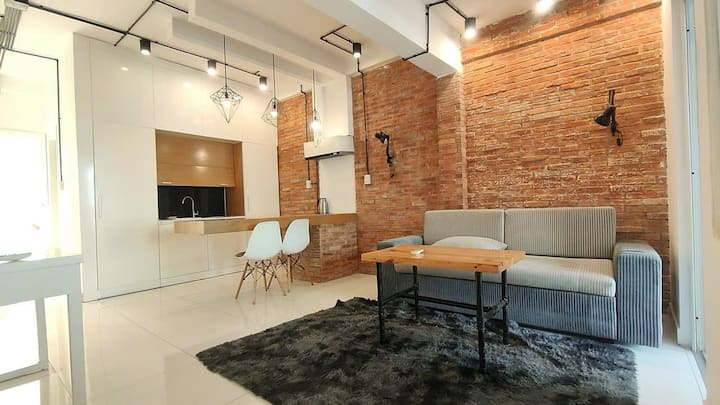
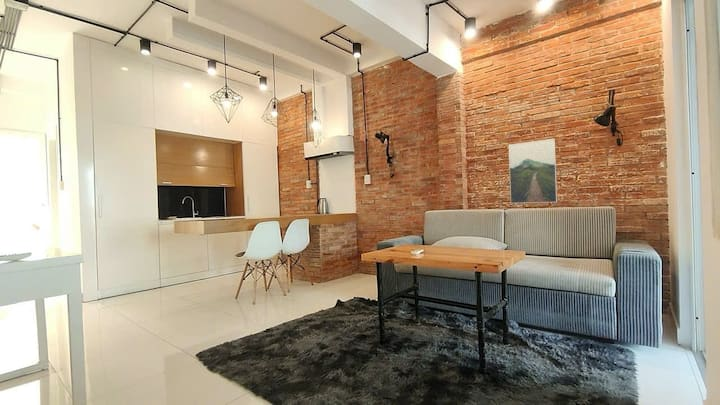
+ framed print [508,138,558,204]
